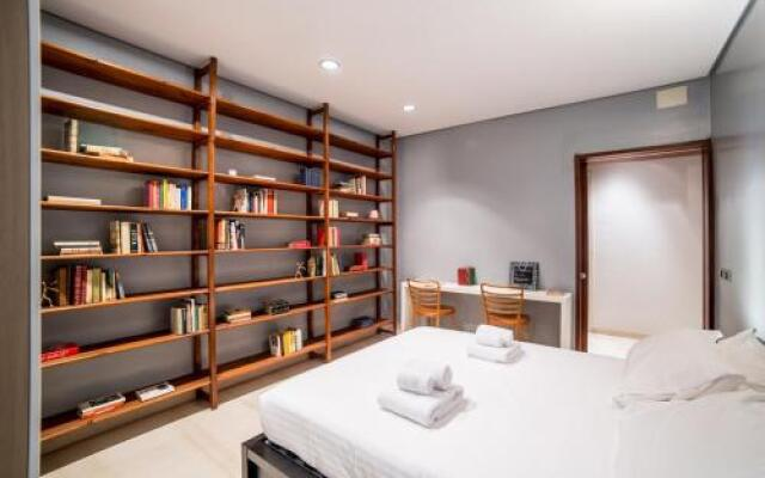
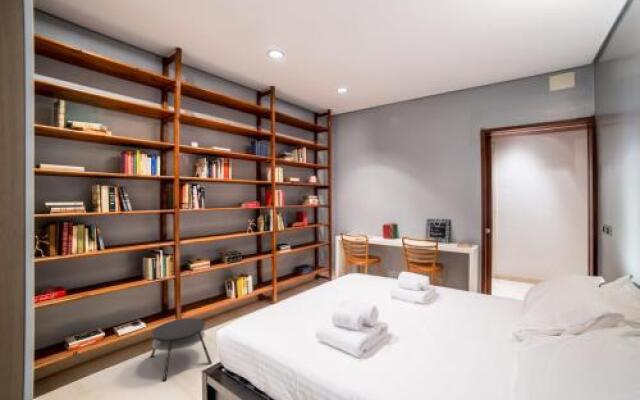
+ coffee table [149,317,213,382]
